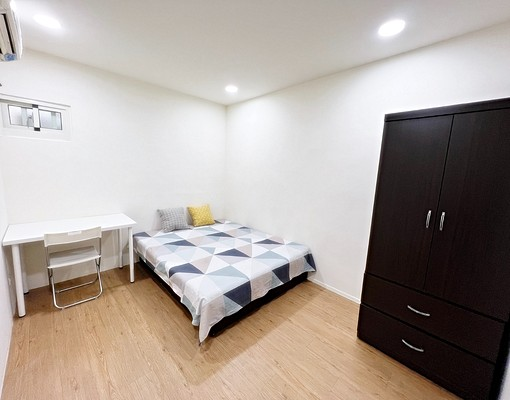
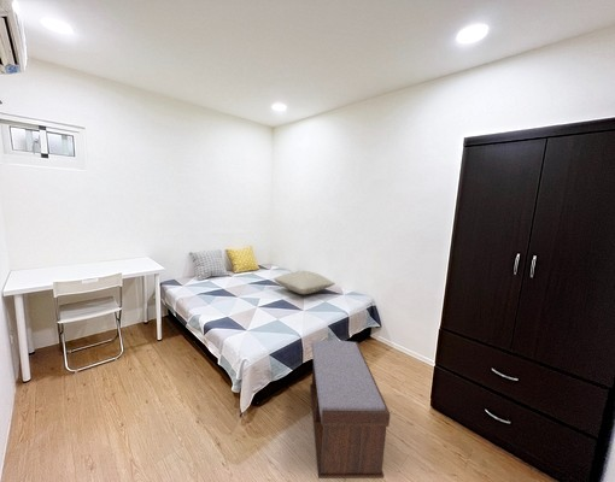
+ bench [309,340,391,480]
+ pillow [273,270,336,295]
